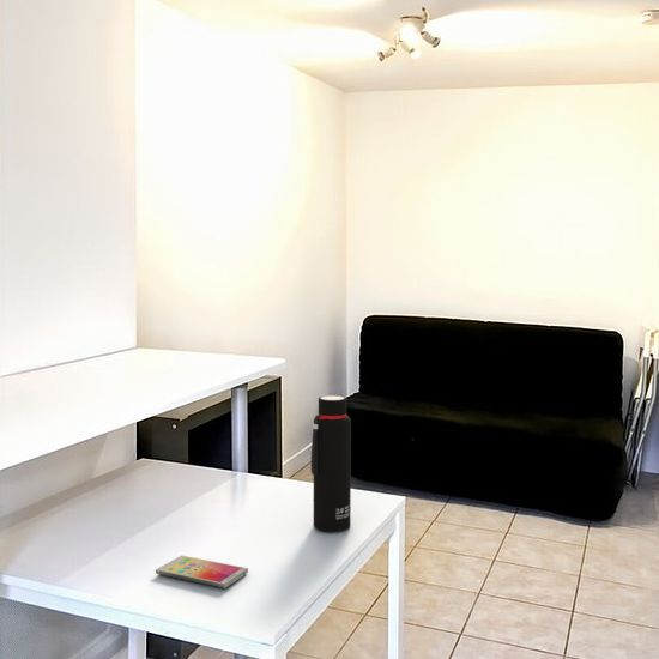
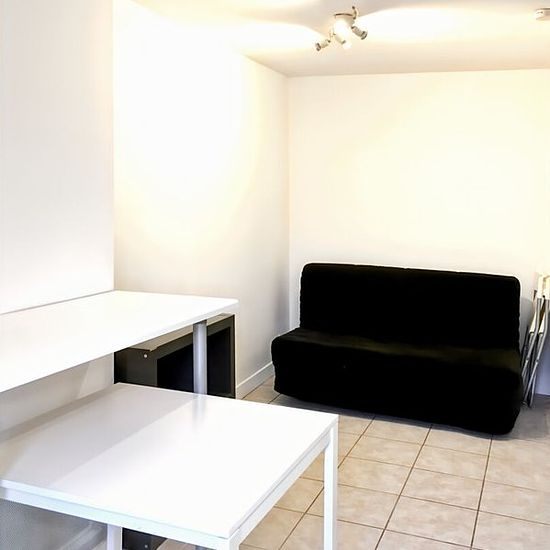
- water bottle [310,394,352,533]
- smartphone [155,555,249,590]
